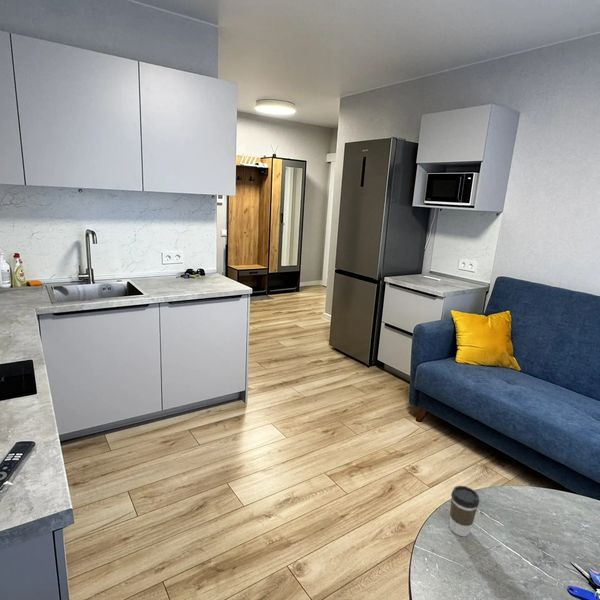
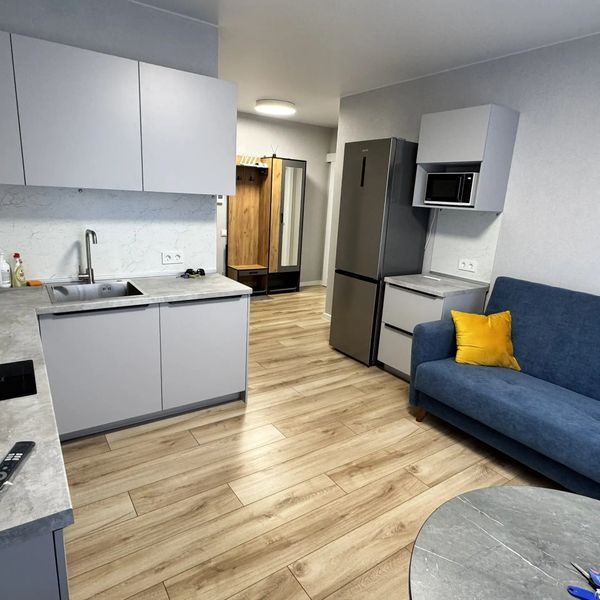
- coffee cup [449,485,480,537]
